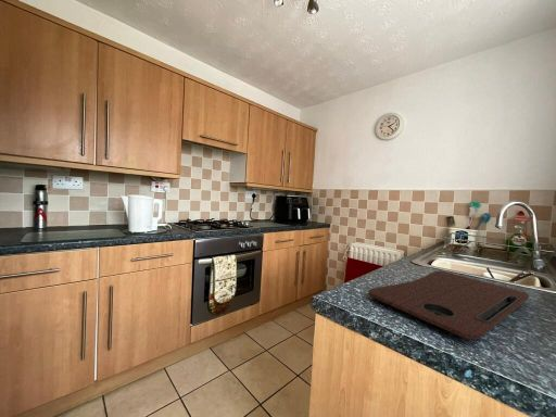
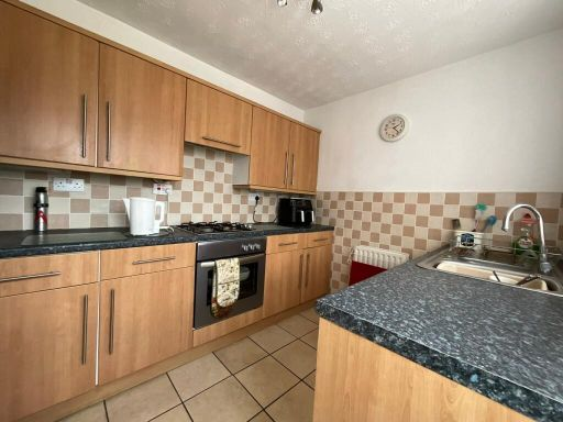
- cutting board [367,269,530,340]
